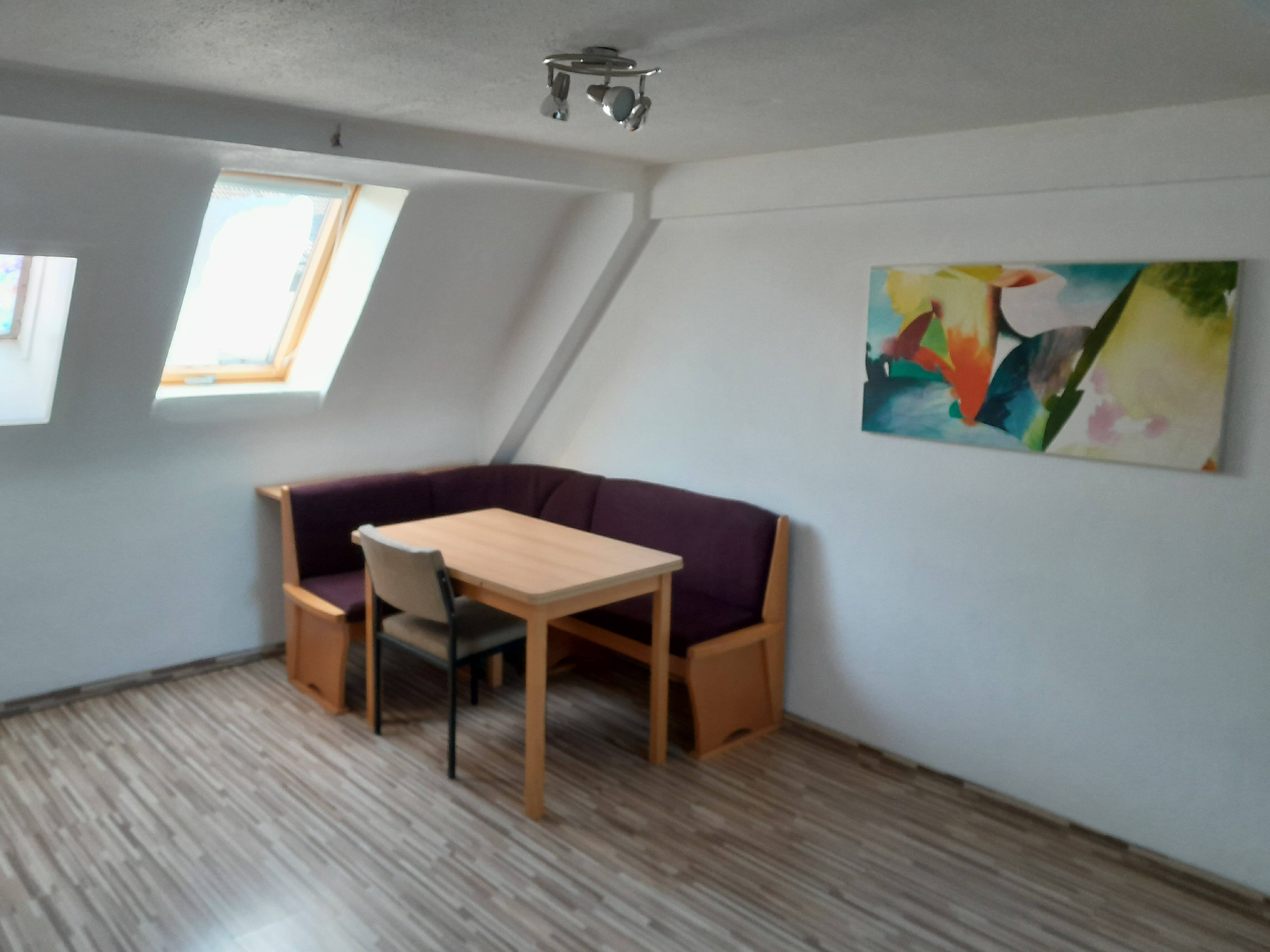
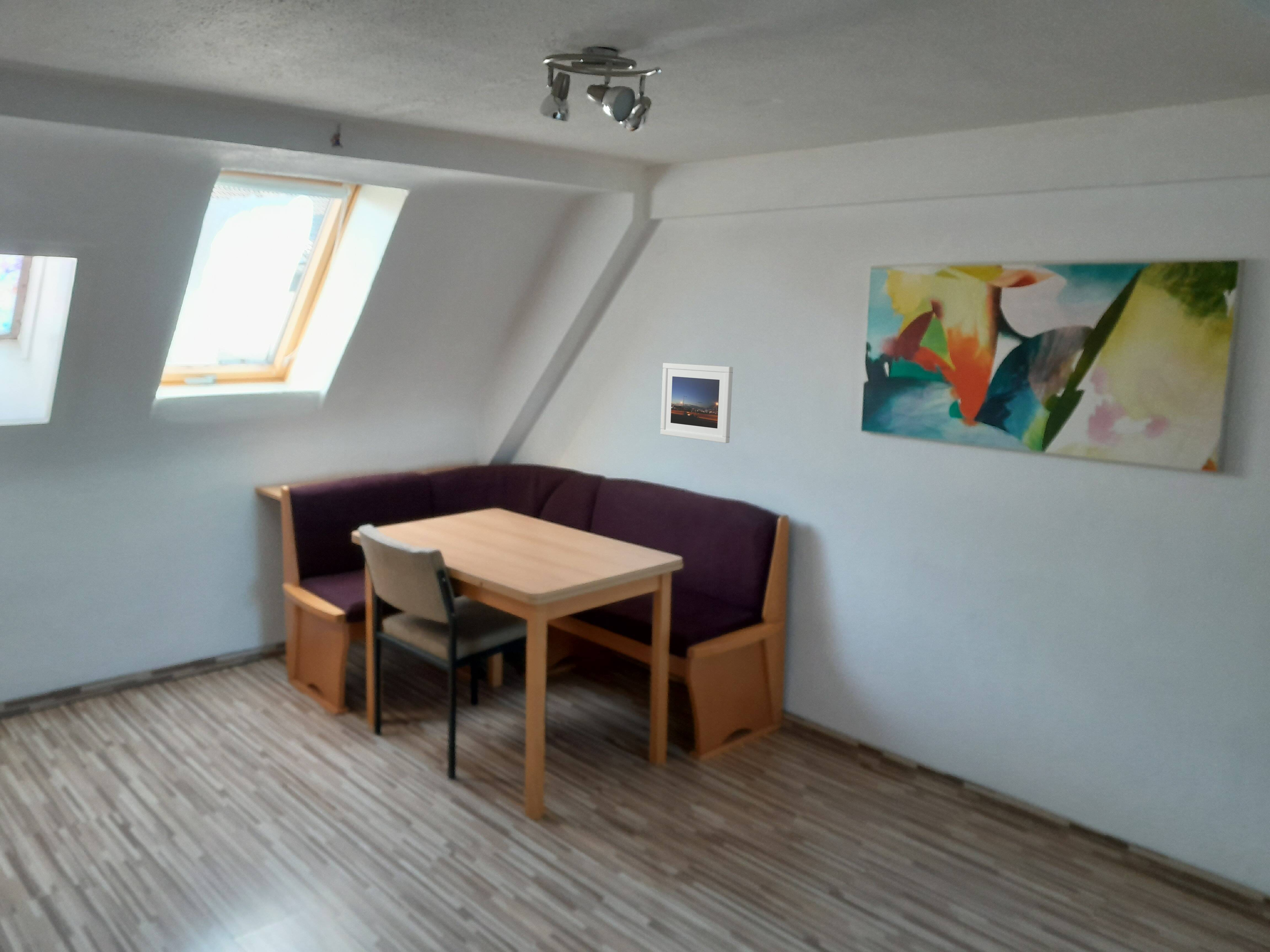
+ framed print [660,363,733,443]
